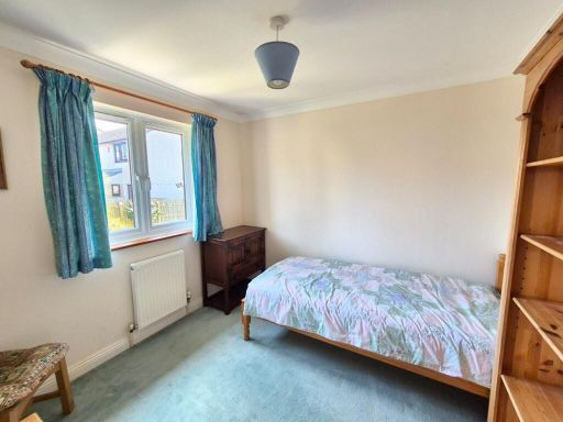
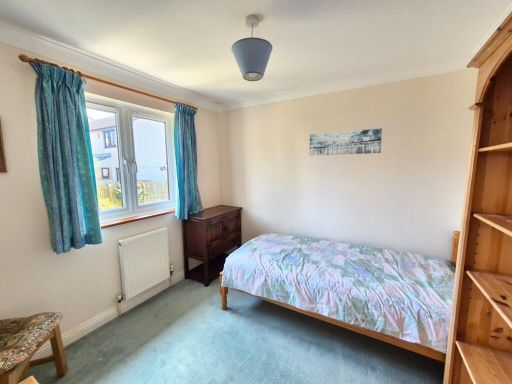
+ wall art [309,128,383,156]
